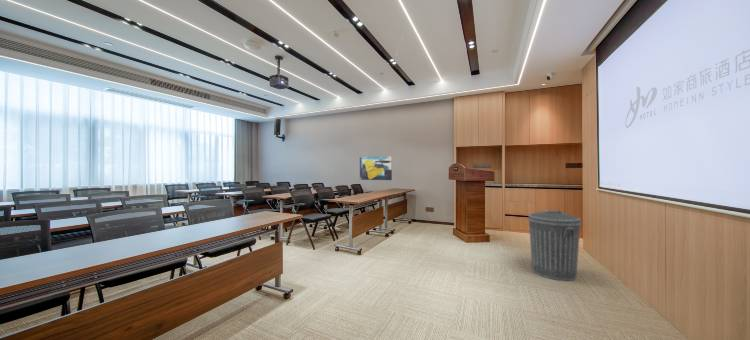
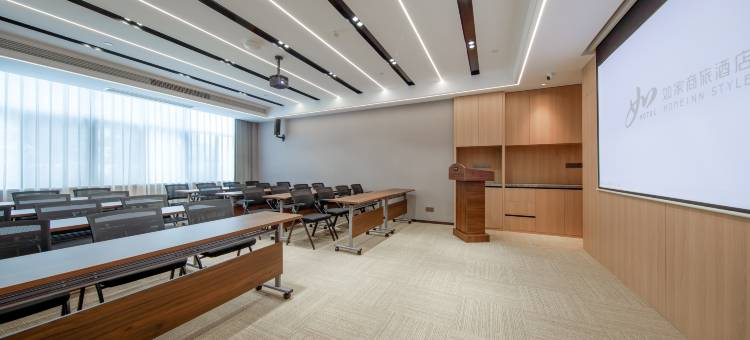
- trash can [527,209,582,282]
- wall art [359,155,393,181]
